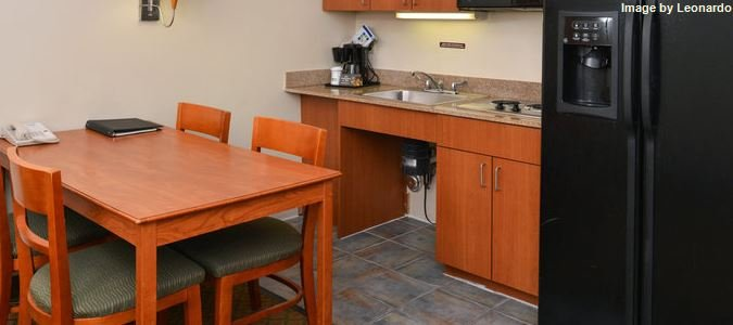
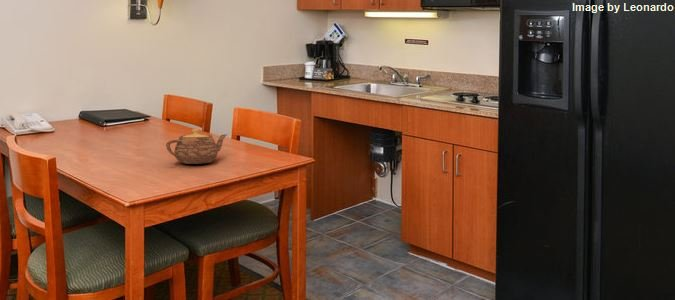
+ teapot [165,128,228,165]
